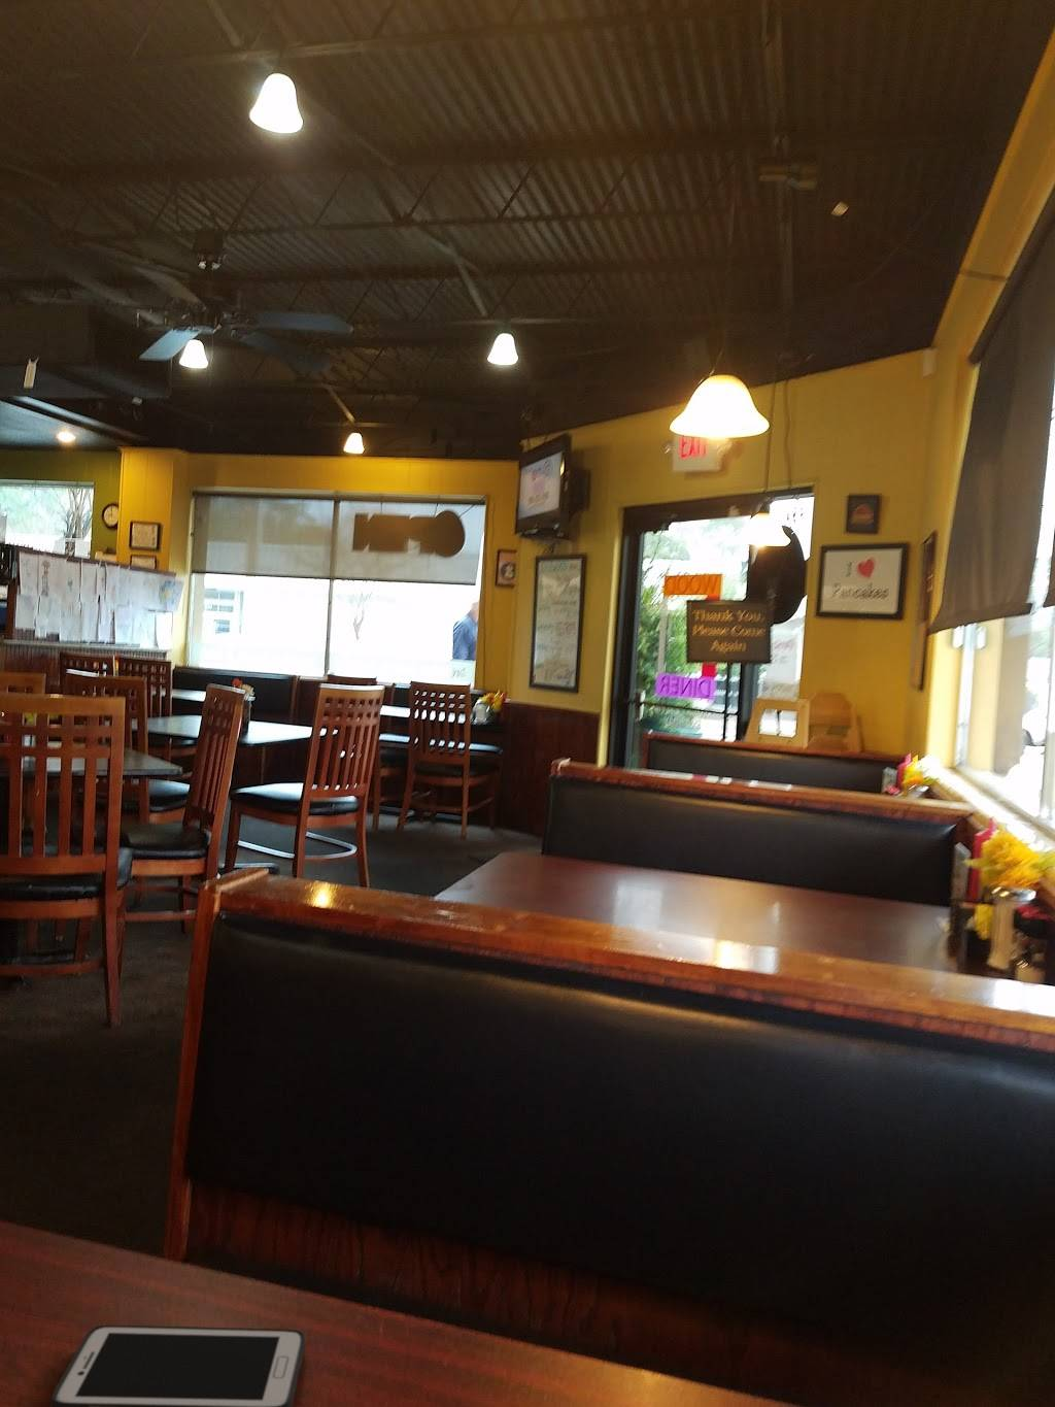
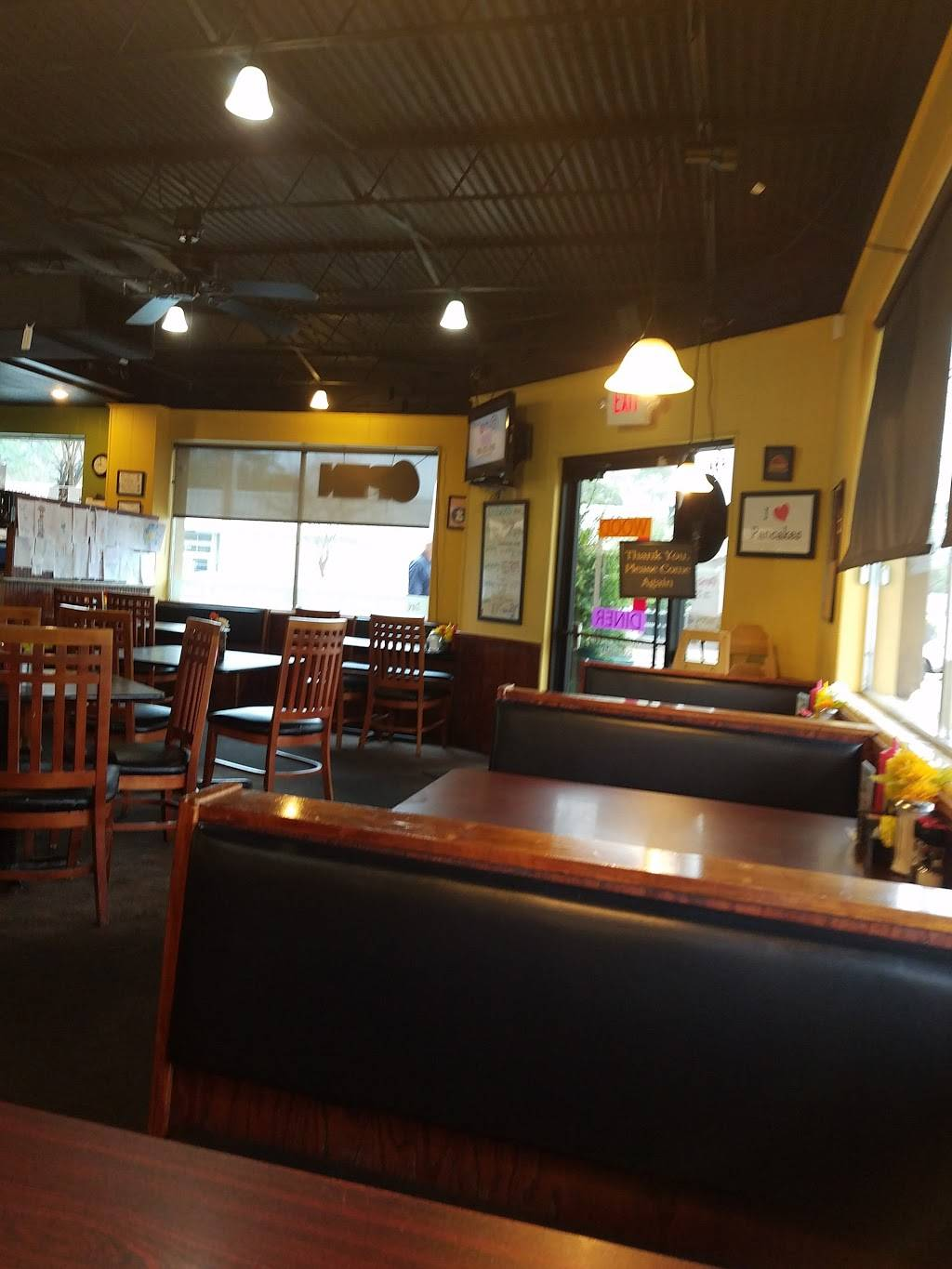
- cell phone [50,1325,306,1407]
